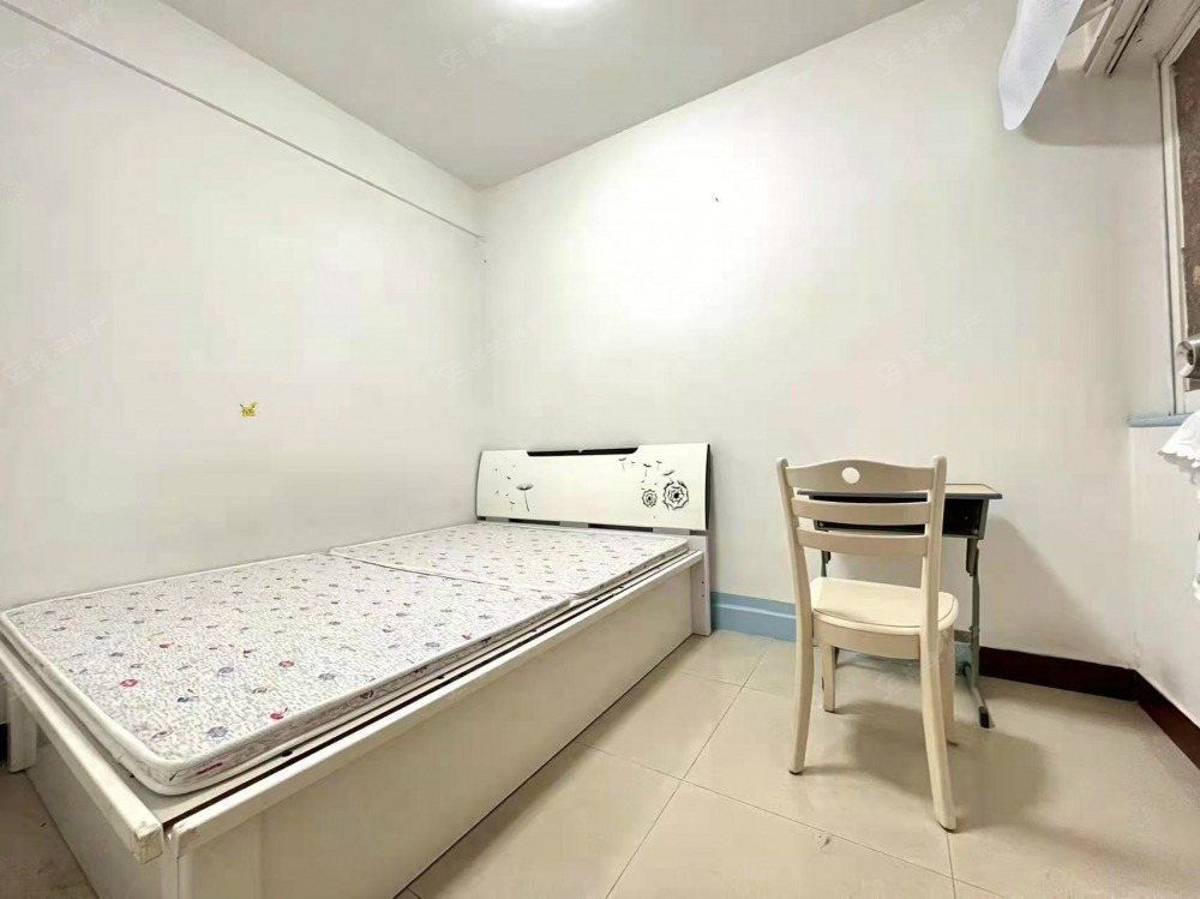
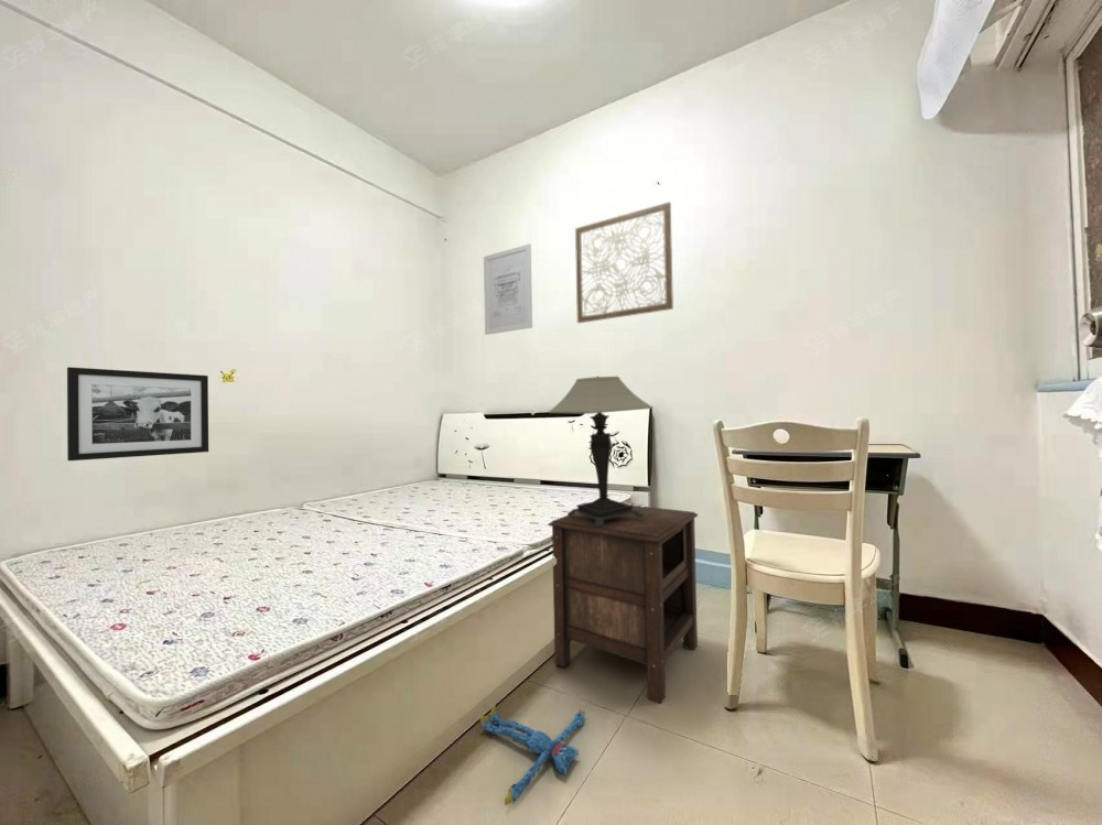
+ wall art [483,242,533,336]
+ plush toy [479,704,586,806]
+ wall art [574,200,674,324]
+ nightstand [548,503,699,705]
+ table lamp [547,376,655,528]
+ picture frame [66,366,209,462]
